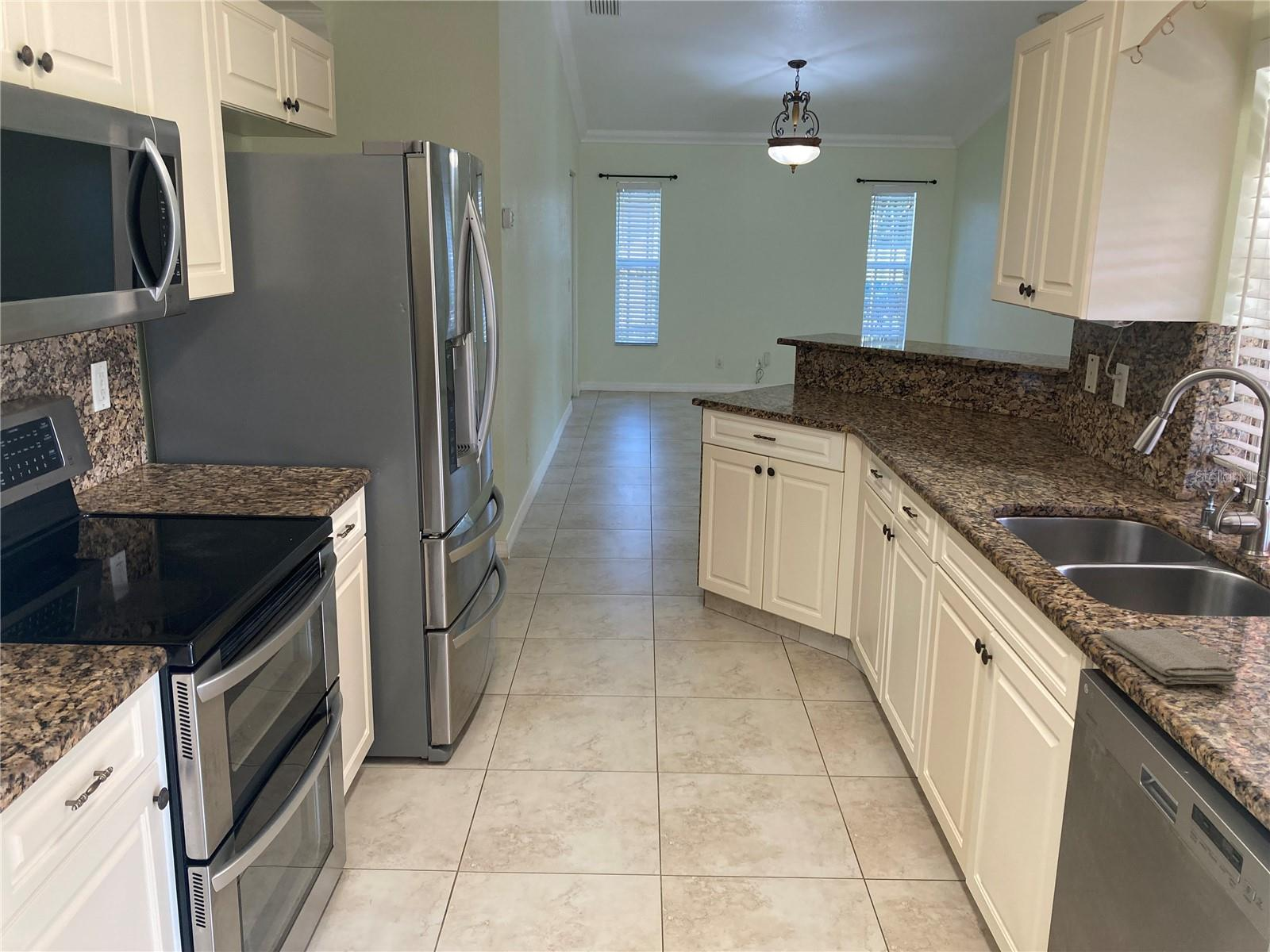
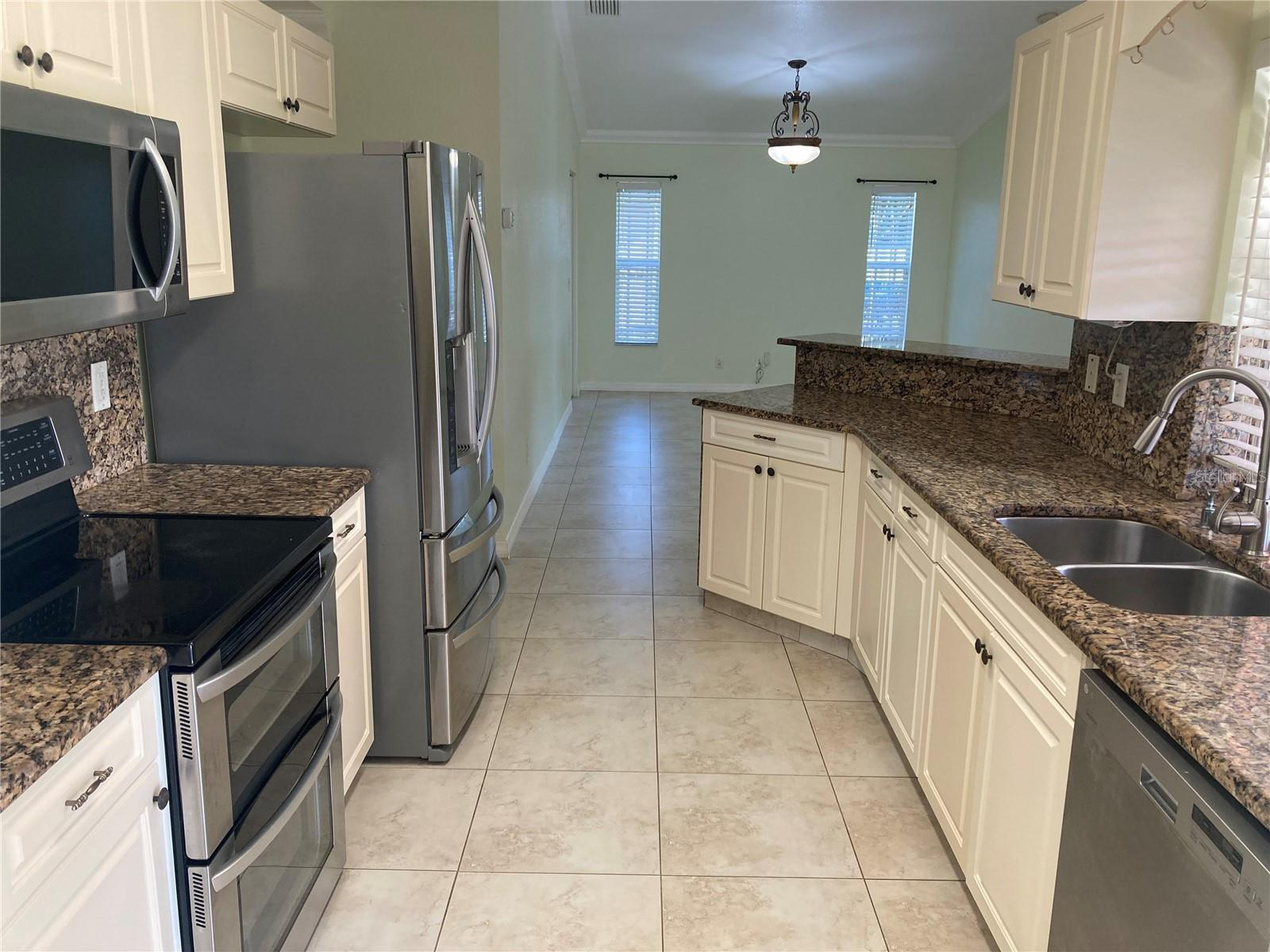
- washcloth [1099,628,1238,685]
